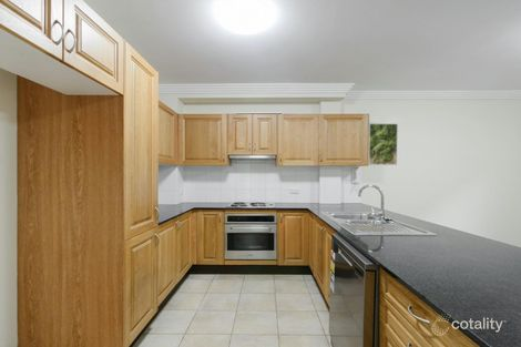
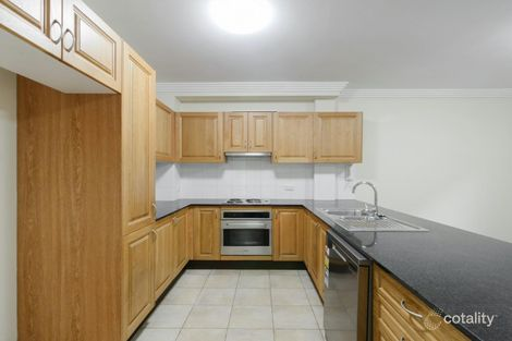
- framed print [368,123,399,166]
